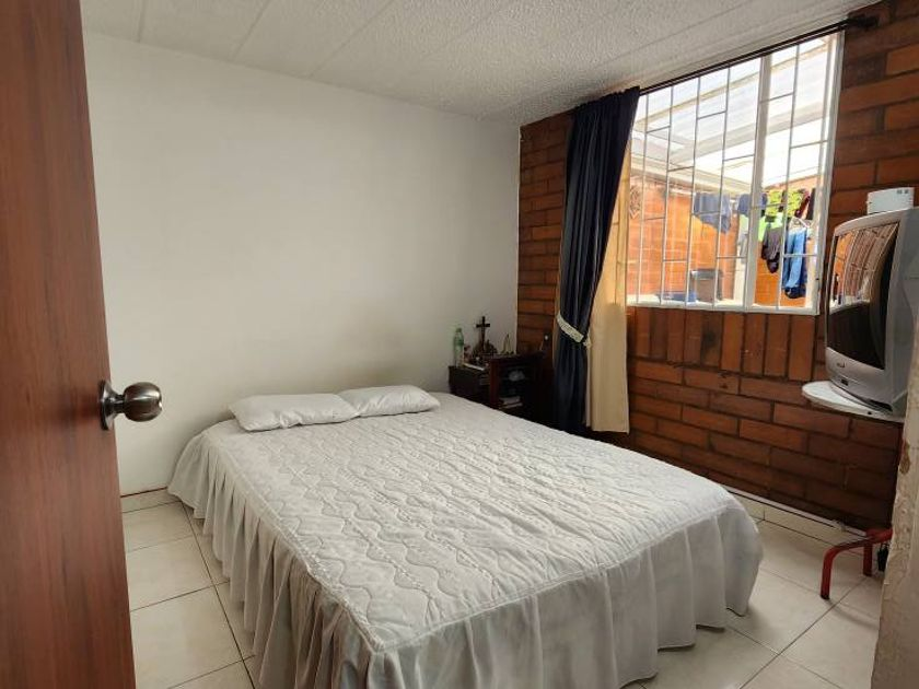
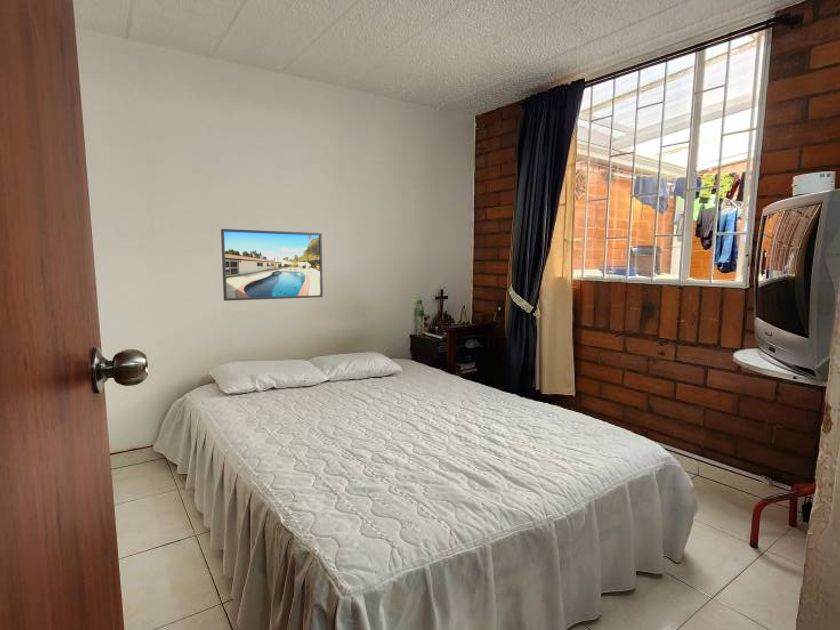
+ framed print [220,228,324,302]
